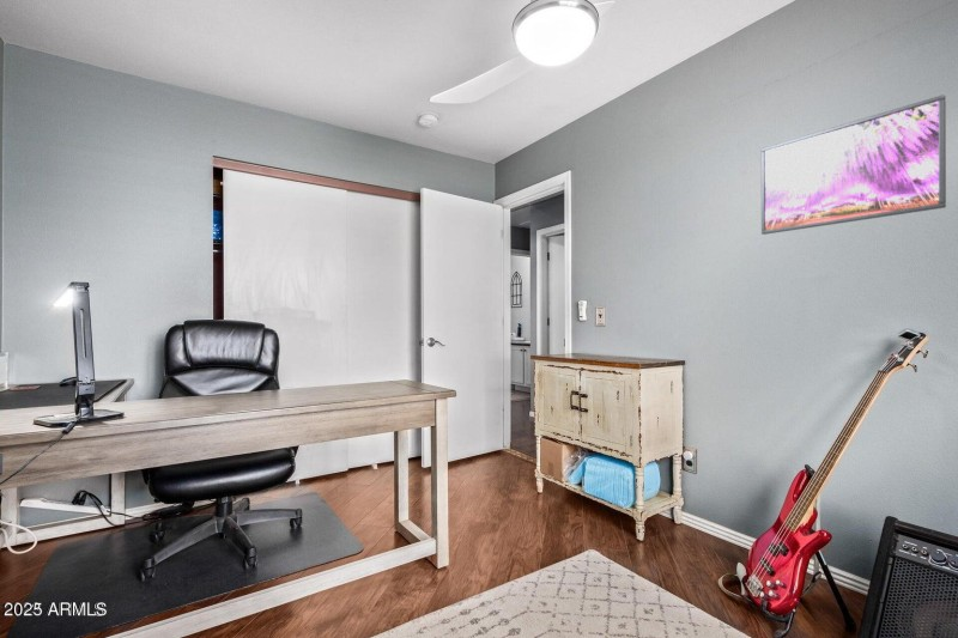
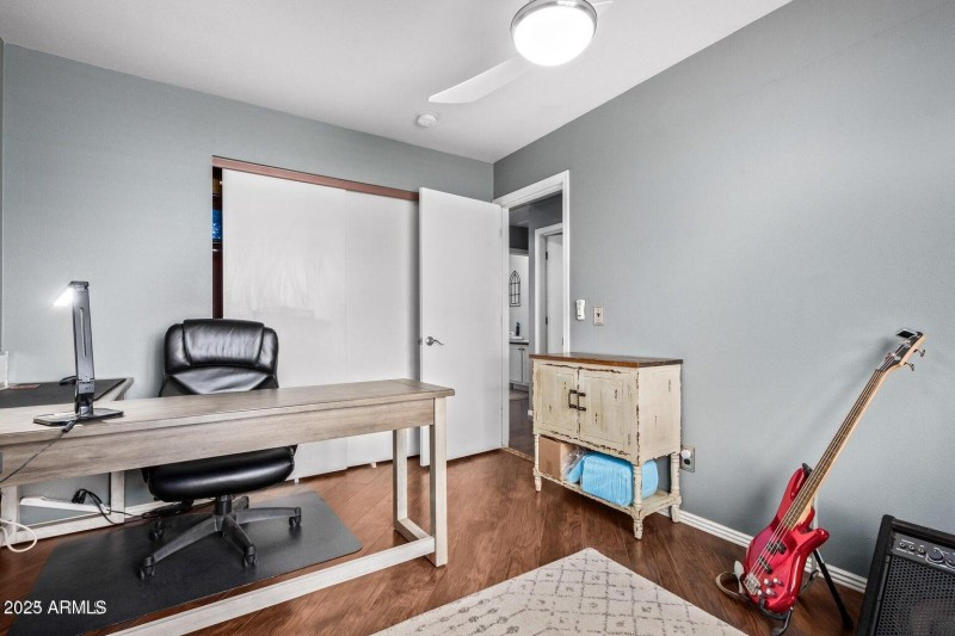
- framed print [760,93,947,236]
